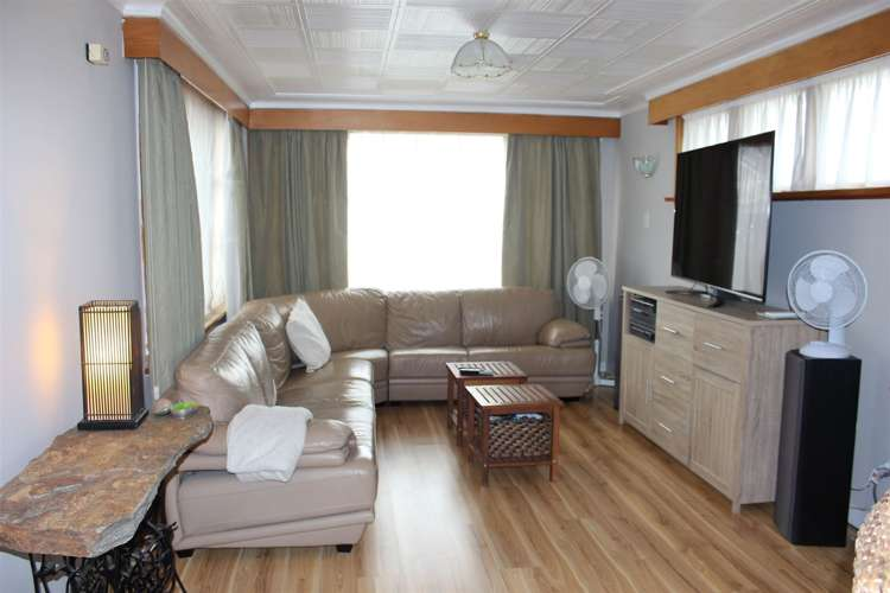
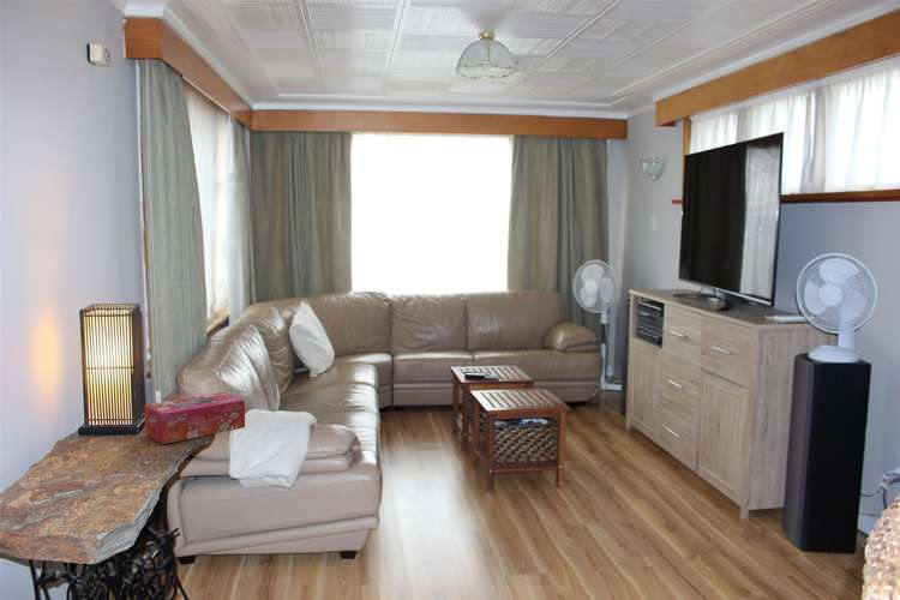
+ tissue box [143,391,246,445]
